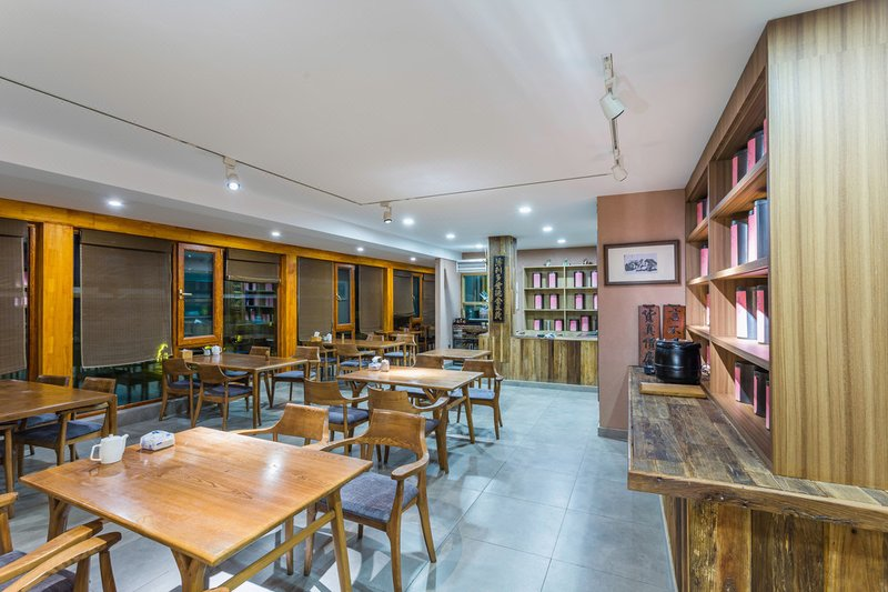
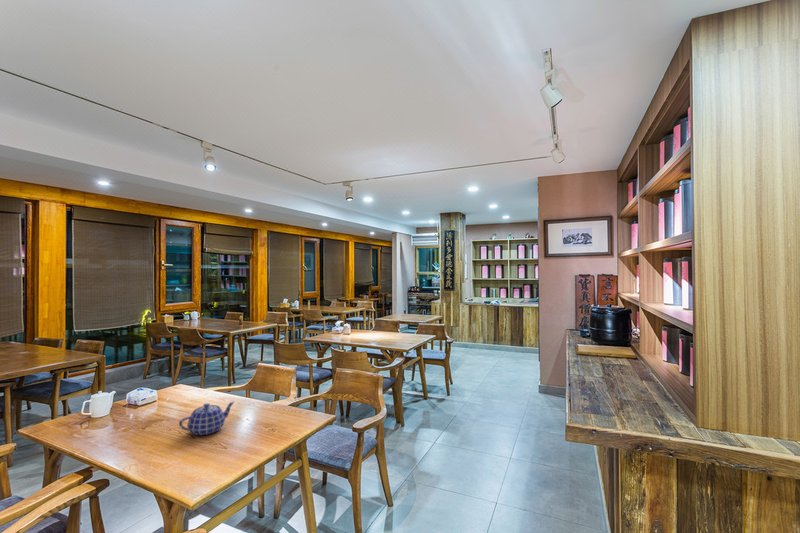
+ teapot [178,401,235,436]
